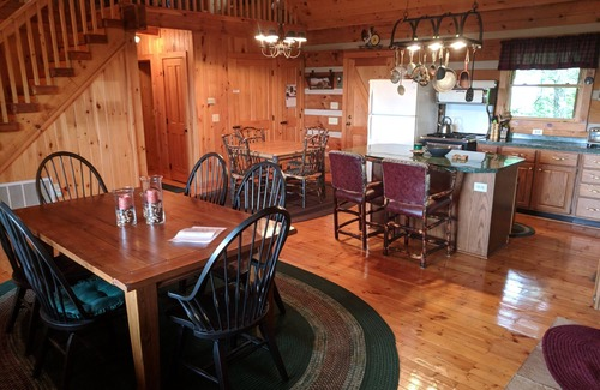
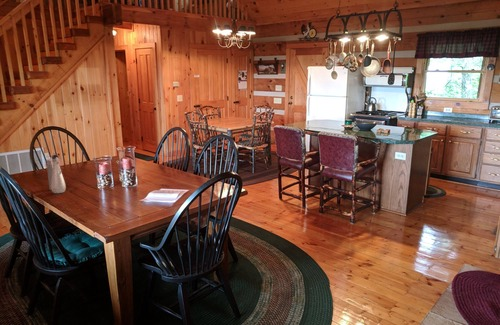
+ water bottle [46,154,67,194]
